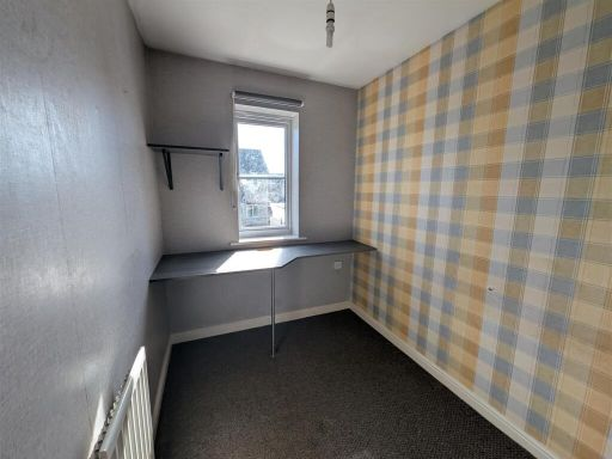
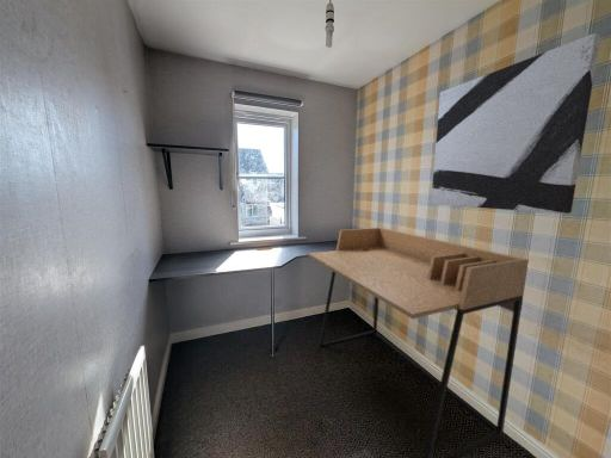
+ wall art [430,32,601,215]
+ desk [307,227,530,458]
